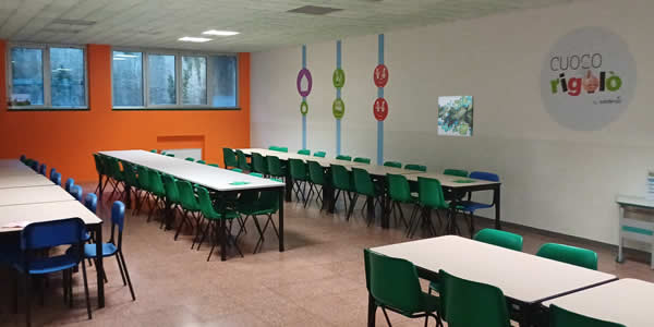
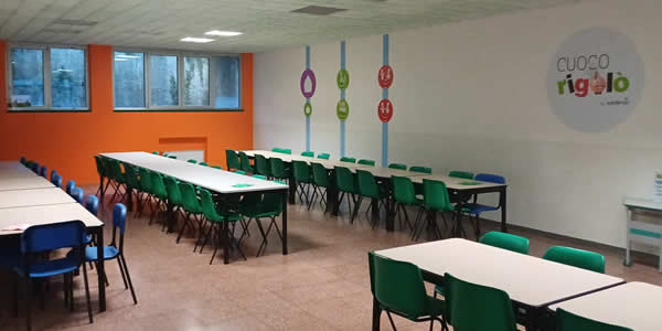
- wall art [437,95,475,137]
